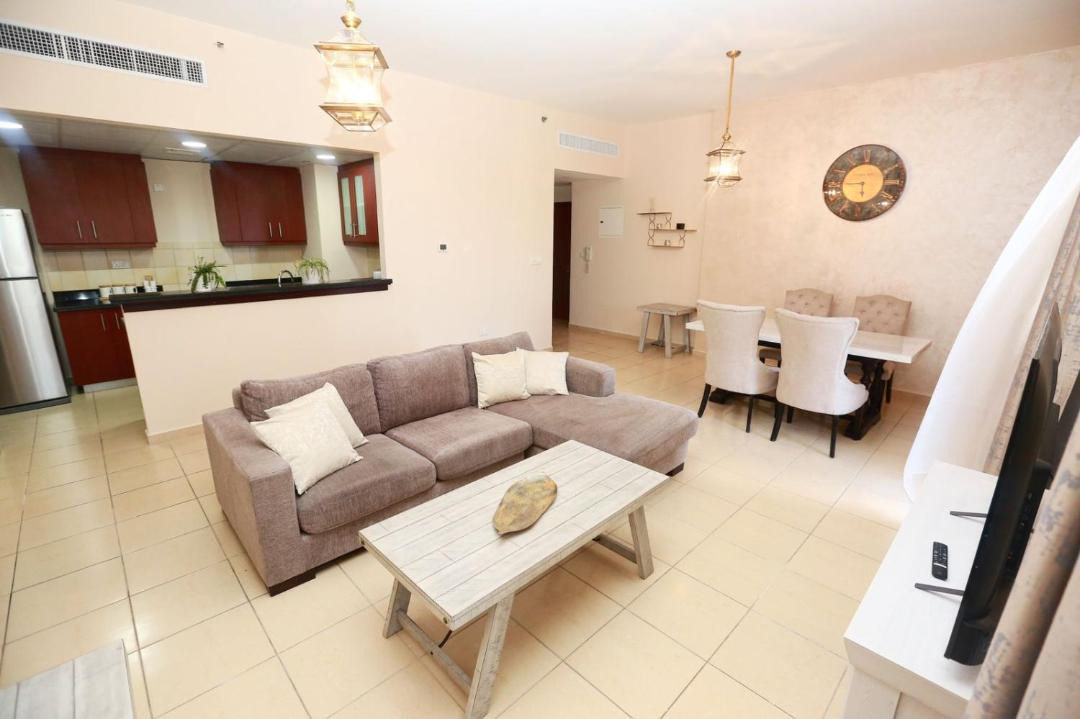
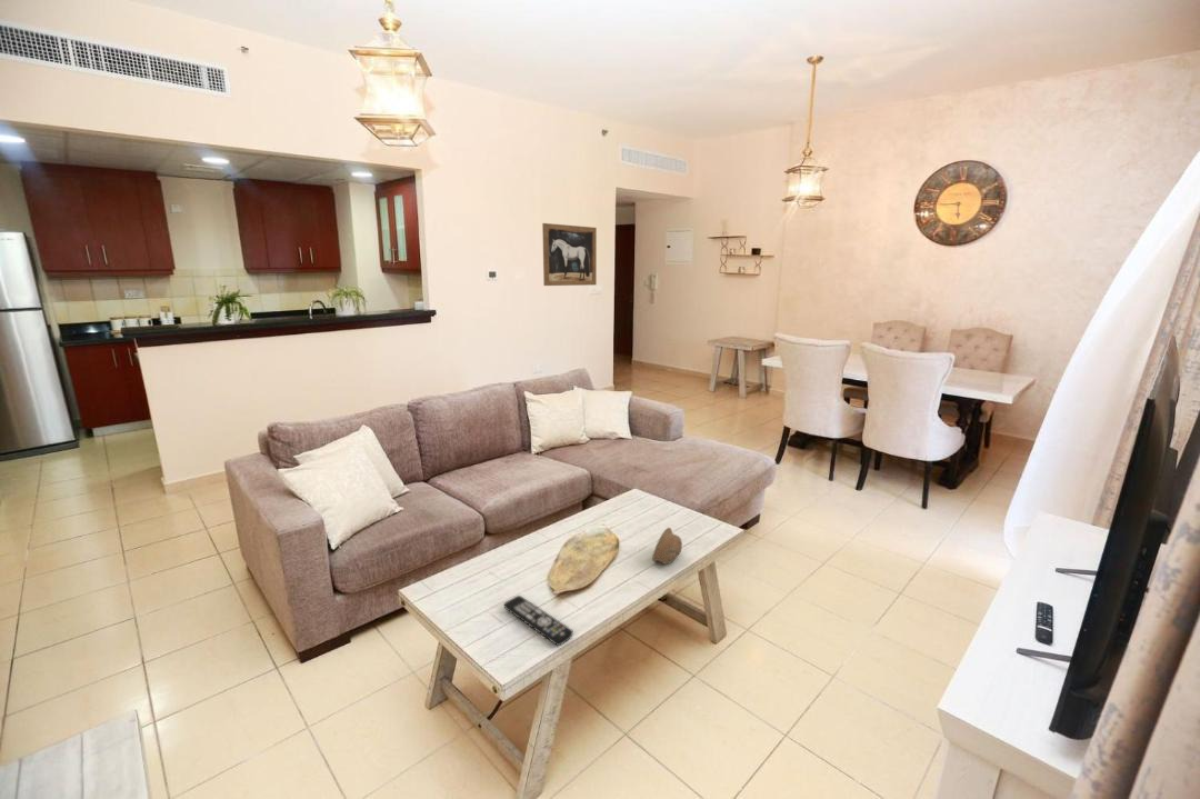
+ wall art [541,222,598,287]
+ cup [651,527,683,566]
+ remote control [502,595,574,647]
